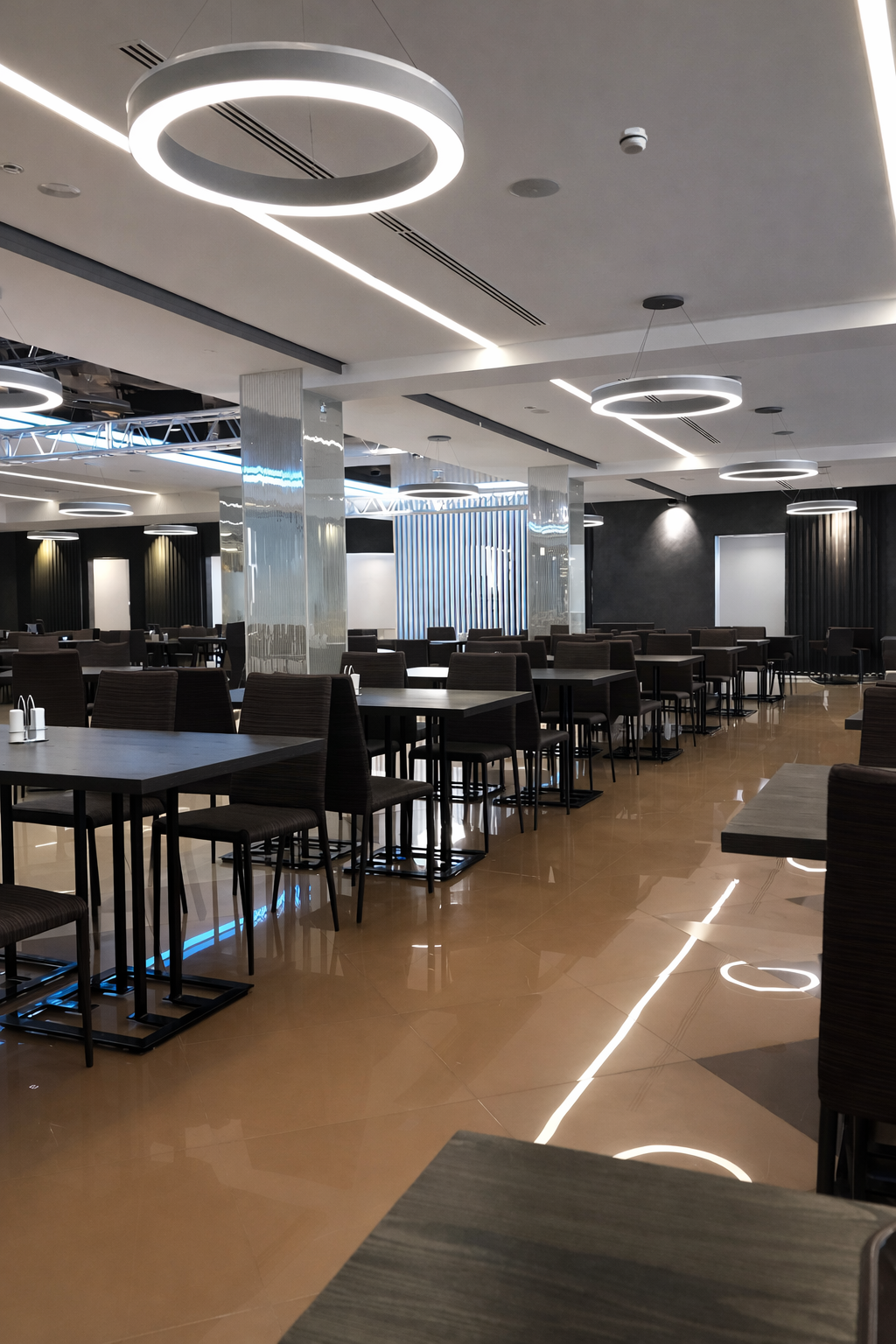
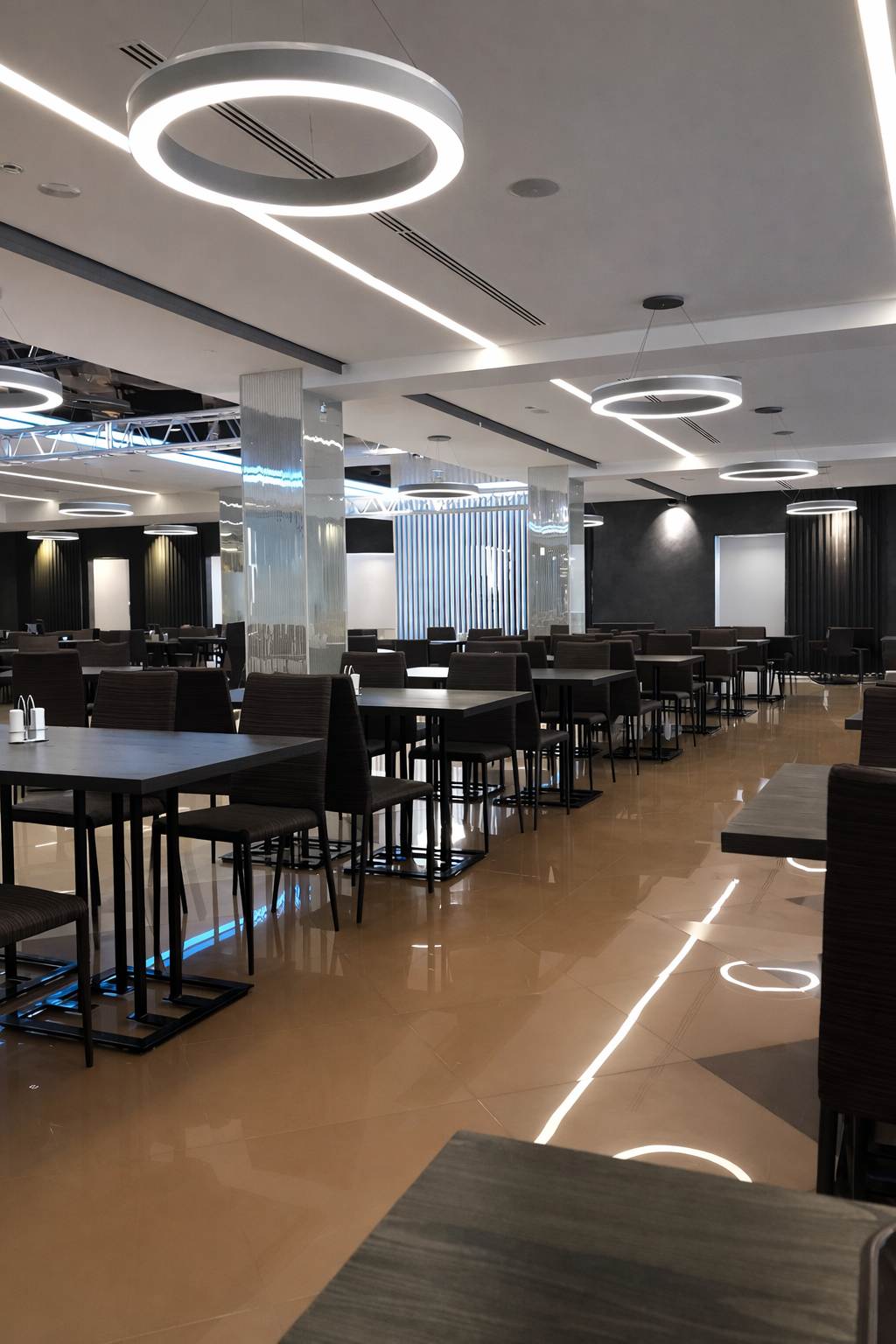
- smoke detector [618,127,648,156]
